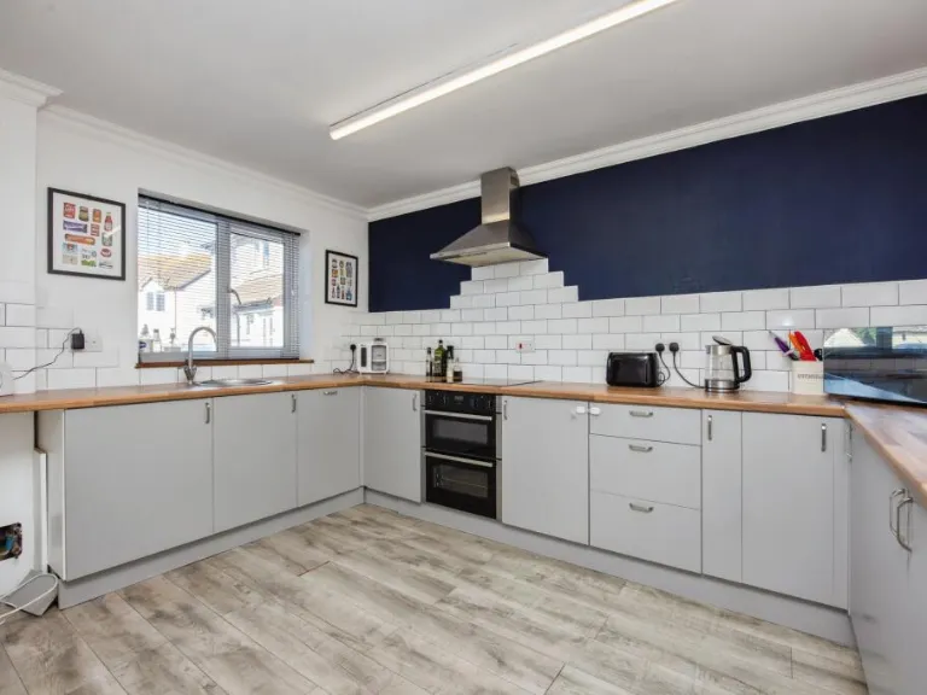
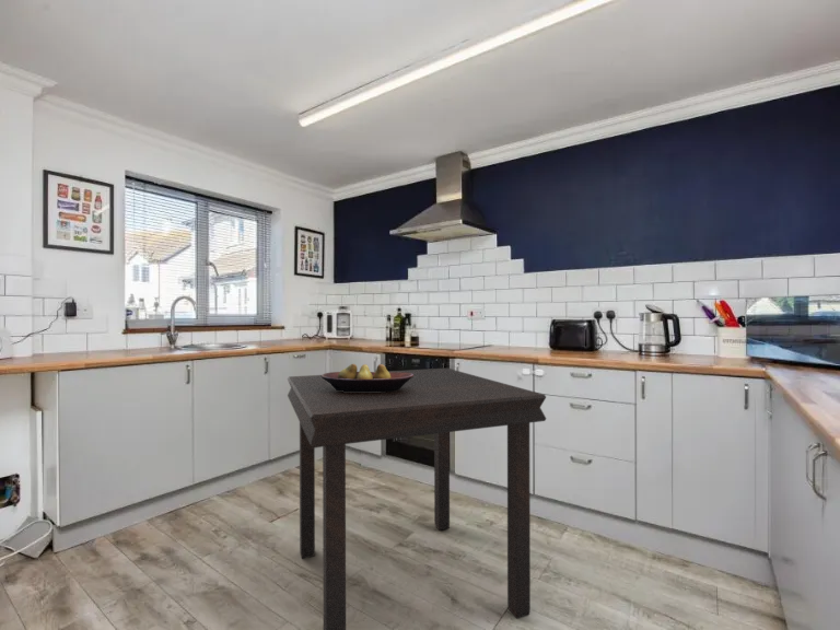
+ dining table [287,368,547,630]
+ fruit bowl [320,363,413,392]
